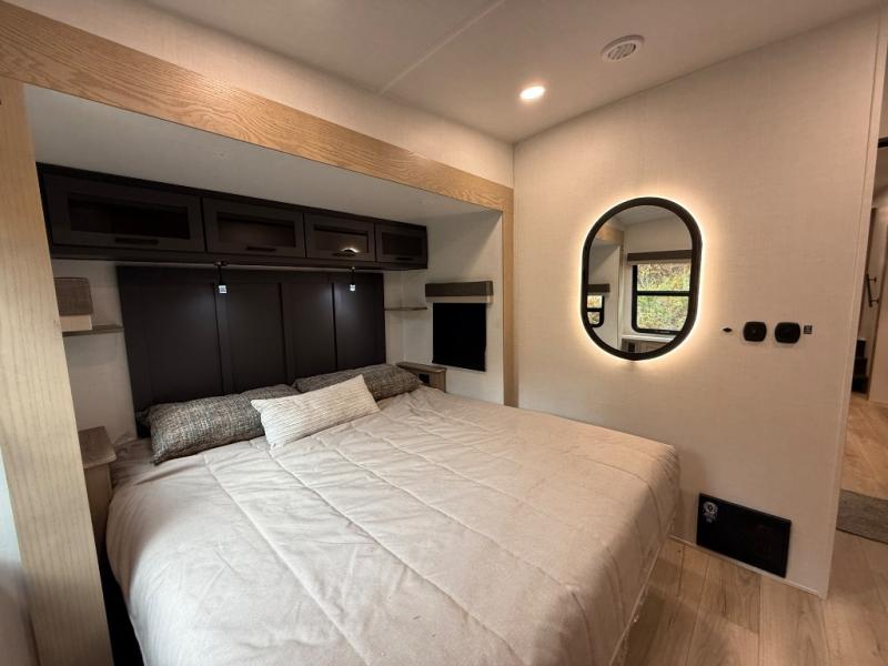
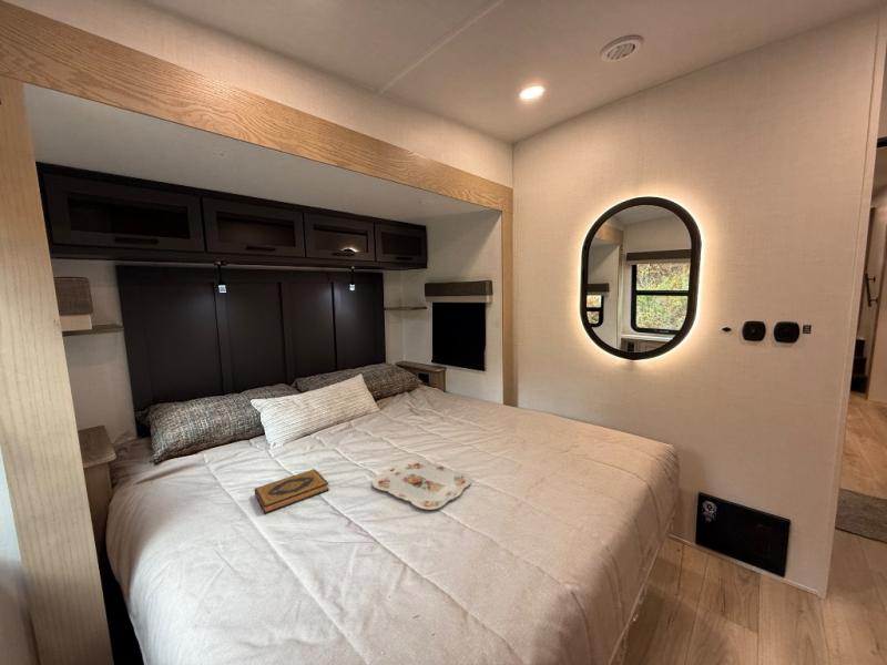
+ hardback book [254,468,330,515]
+ serving tray [371,458,472,511]
